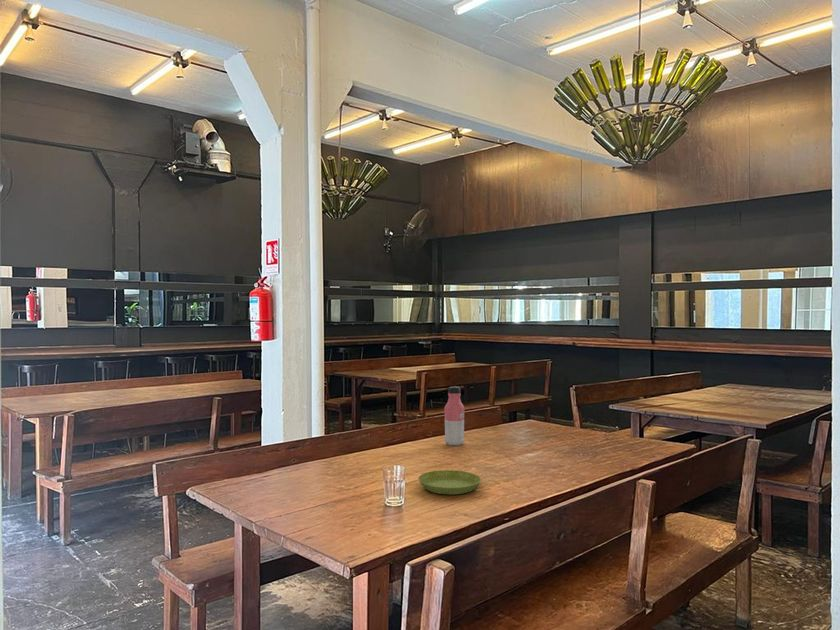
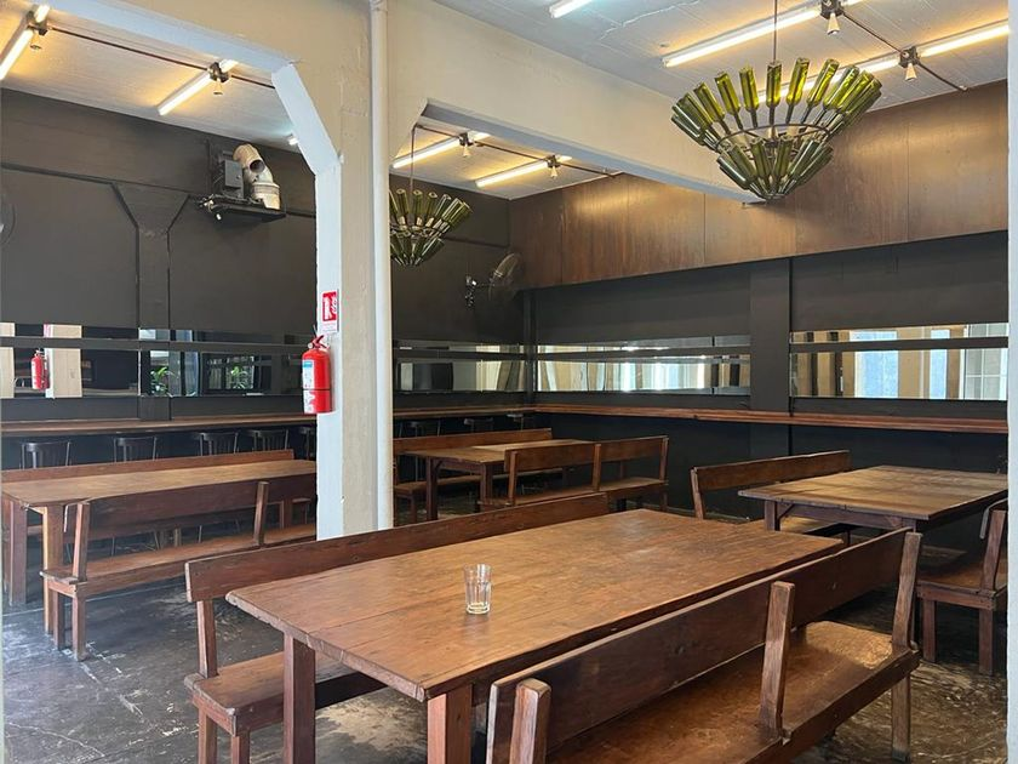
- water bottle [443,386,465,447]
- saucer [417,469,482,495]
